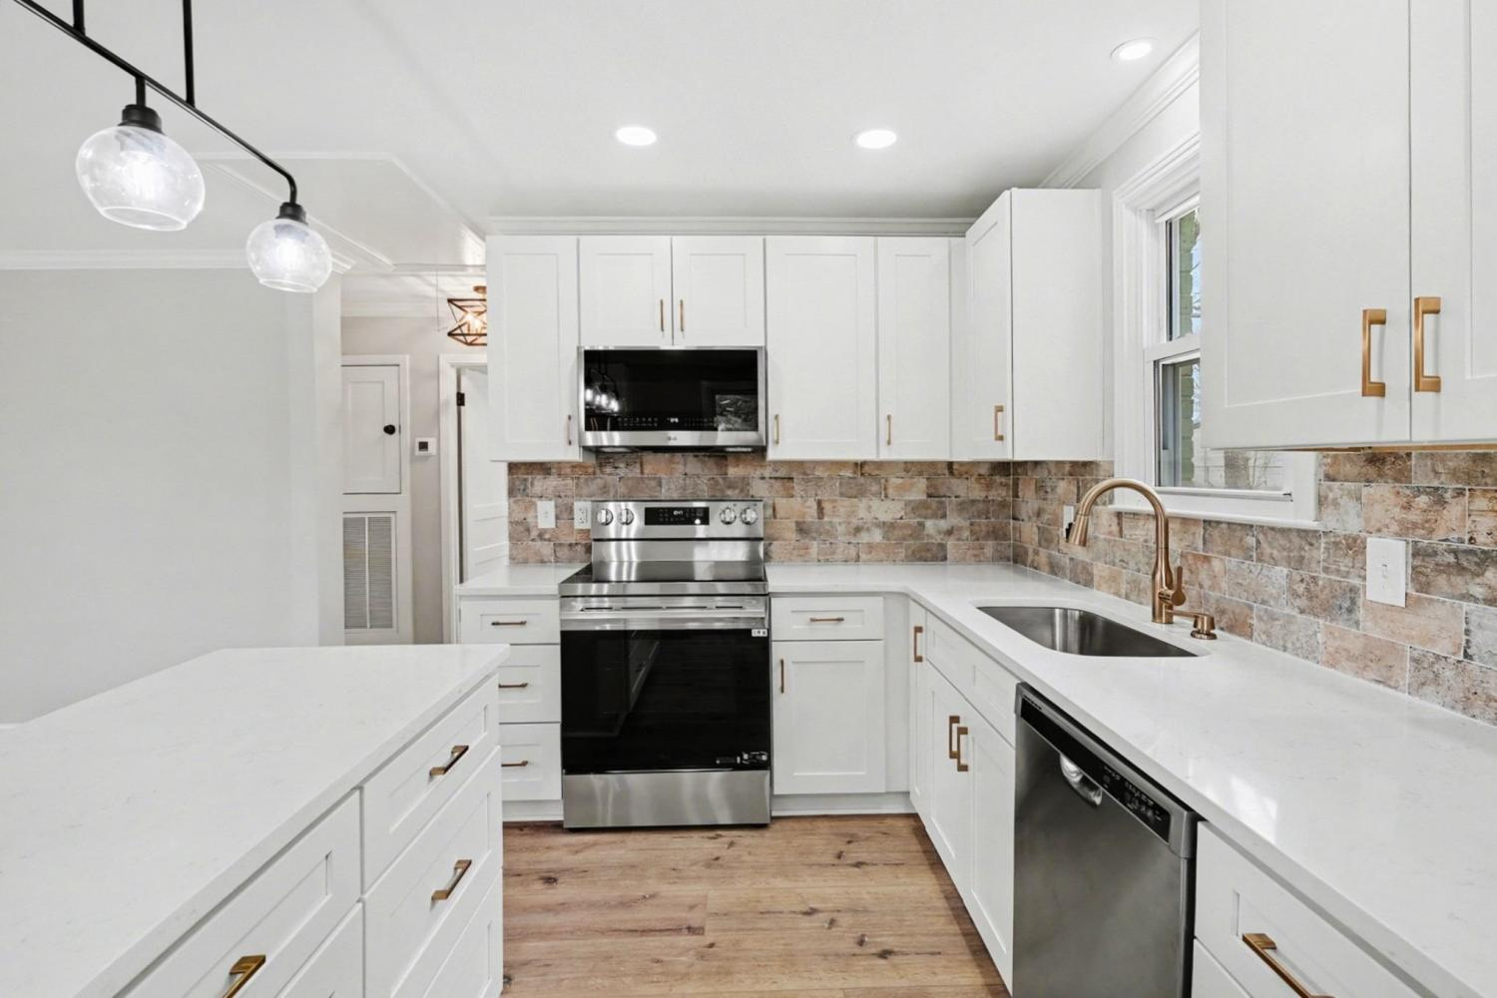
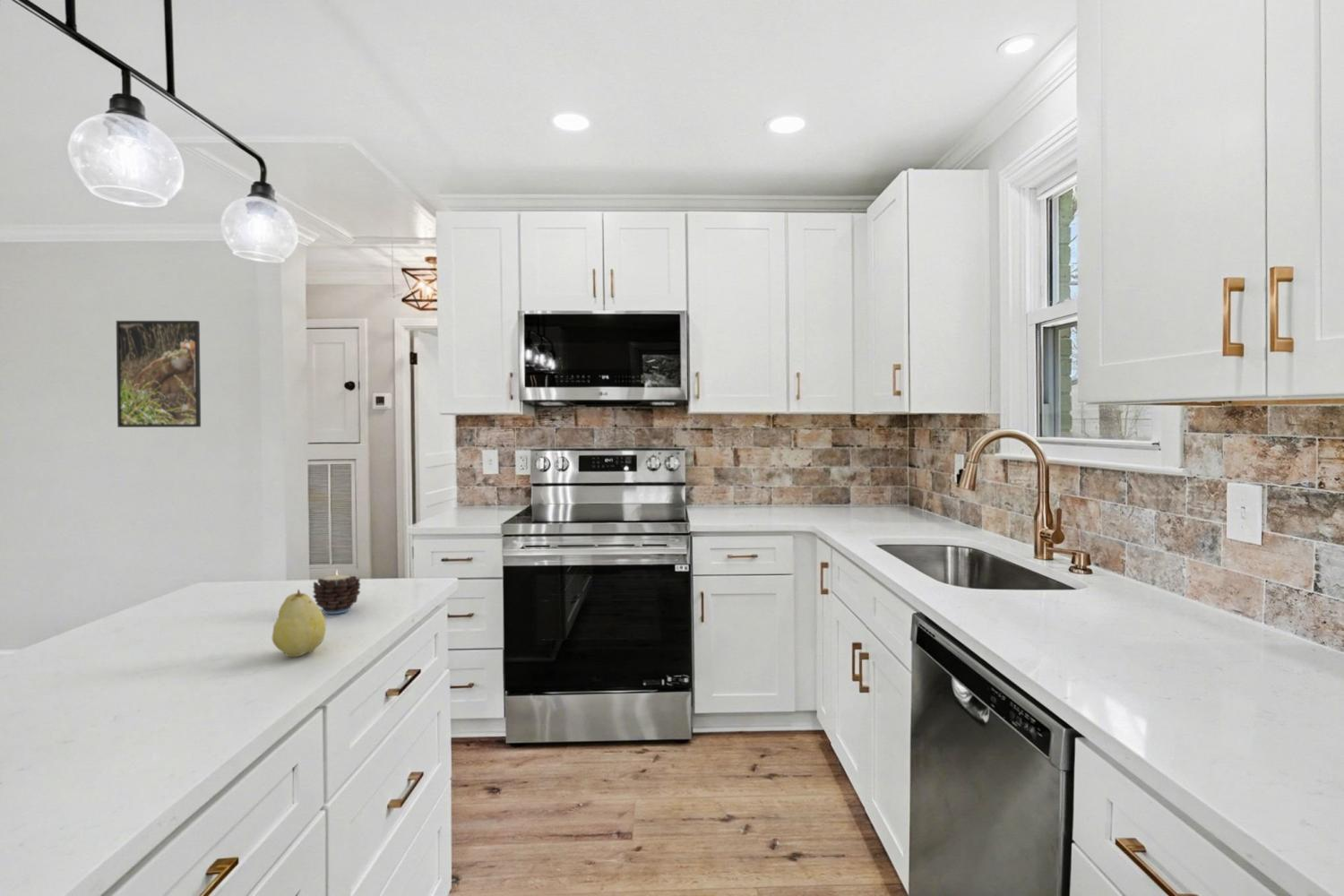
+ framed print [116,320,202,428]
+ candle [312,570,361,615]
+ fruit [271,589,326,658]
